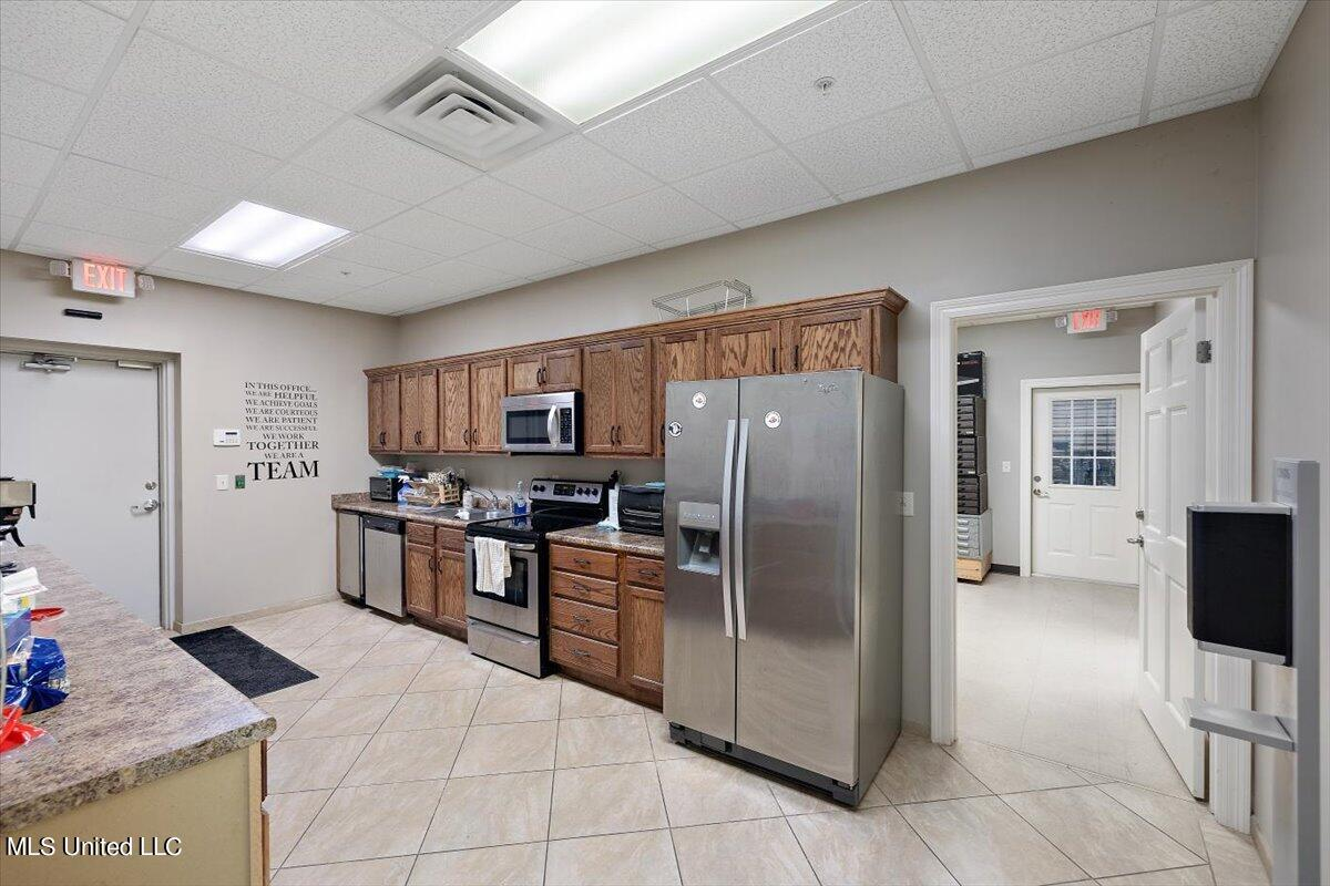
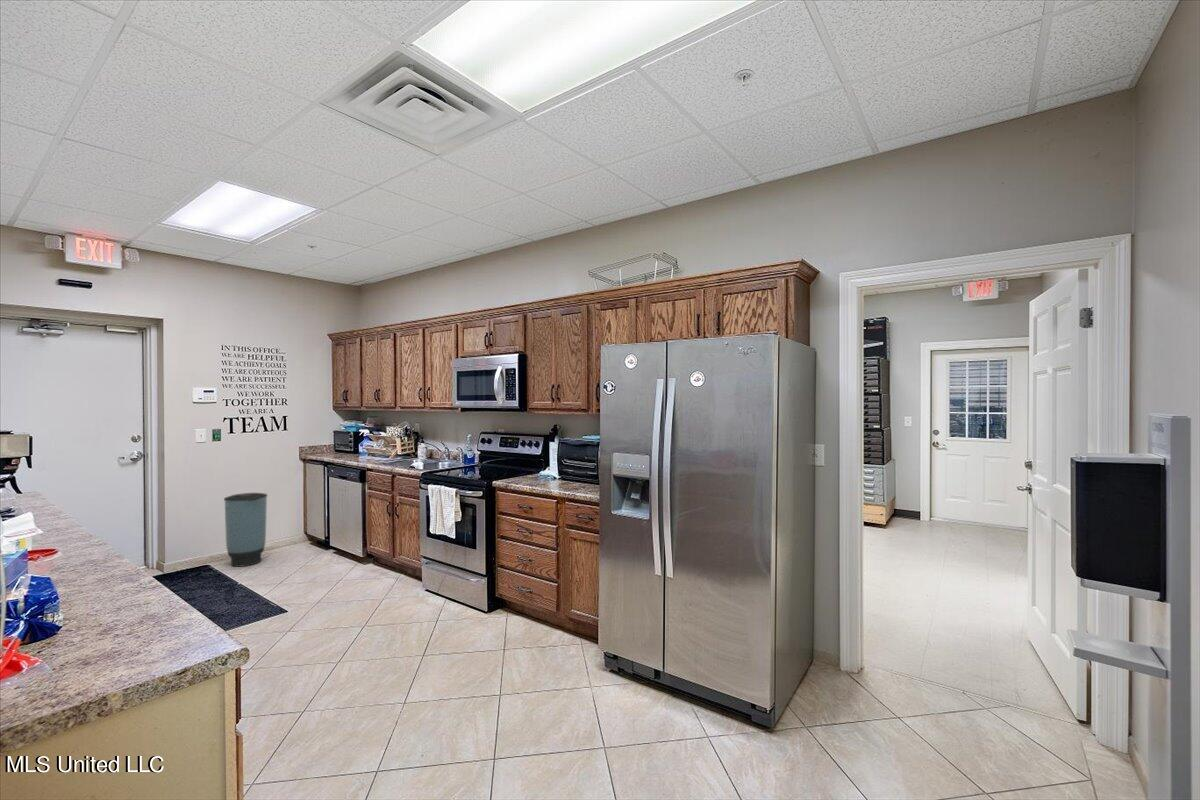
+ trash can [223,492,268,568]
